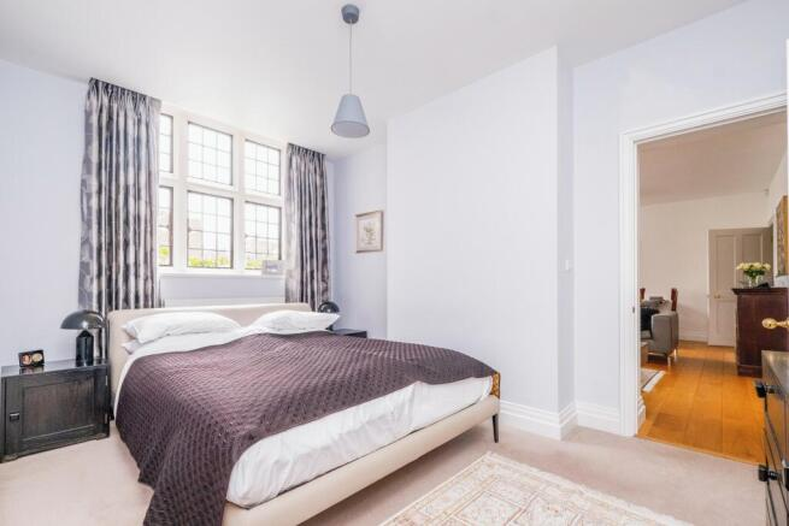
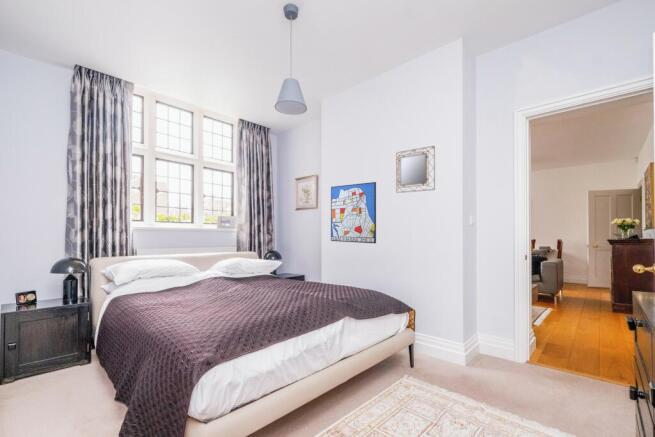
+ wall art [330,181,377,244]
+ home mirror [395,145,436,194]
